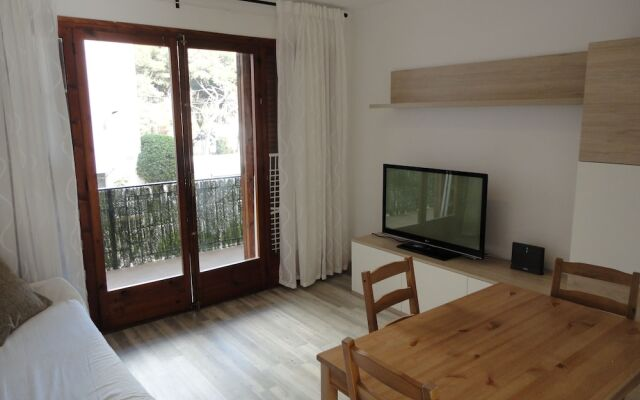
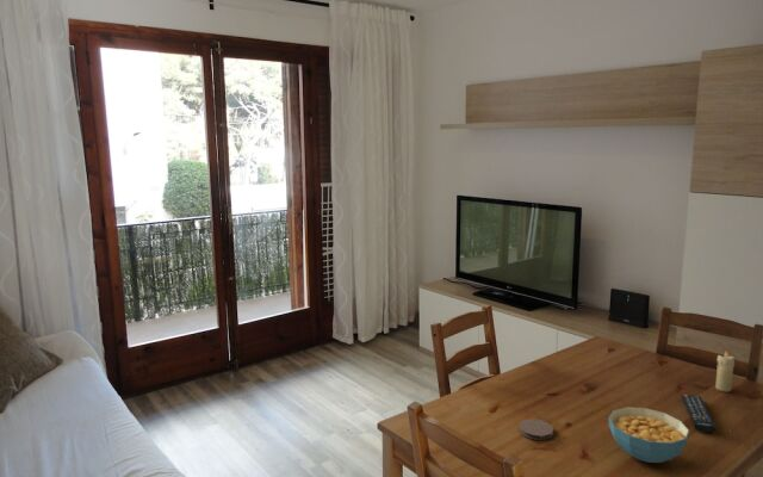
+ candle [714,348,736,394]
+ coaster [517,417,554,441]
+ remote control [680,392,718,434]
+ cereal bowl [607,405,690,464]
